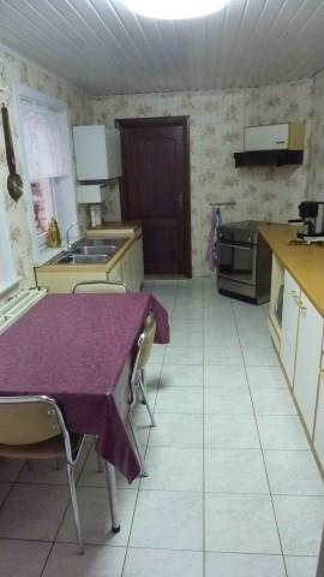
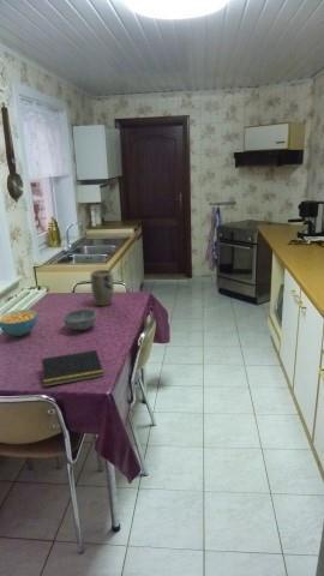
+ bowl [62,308,97,331]
+ cereal bowl [0,308,38,337]
+ plant pot [89,269,115,307]
+ notepad [40,349,104,388]
